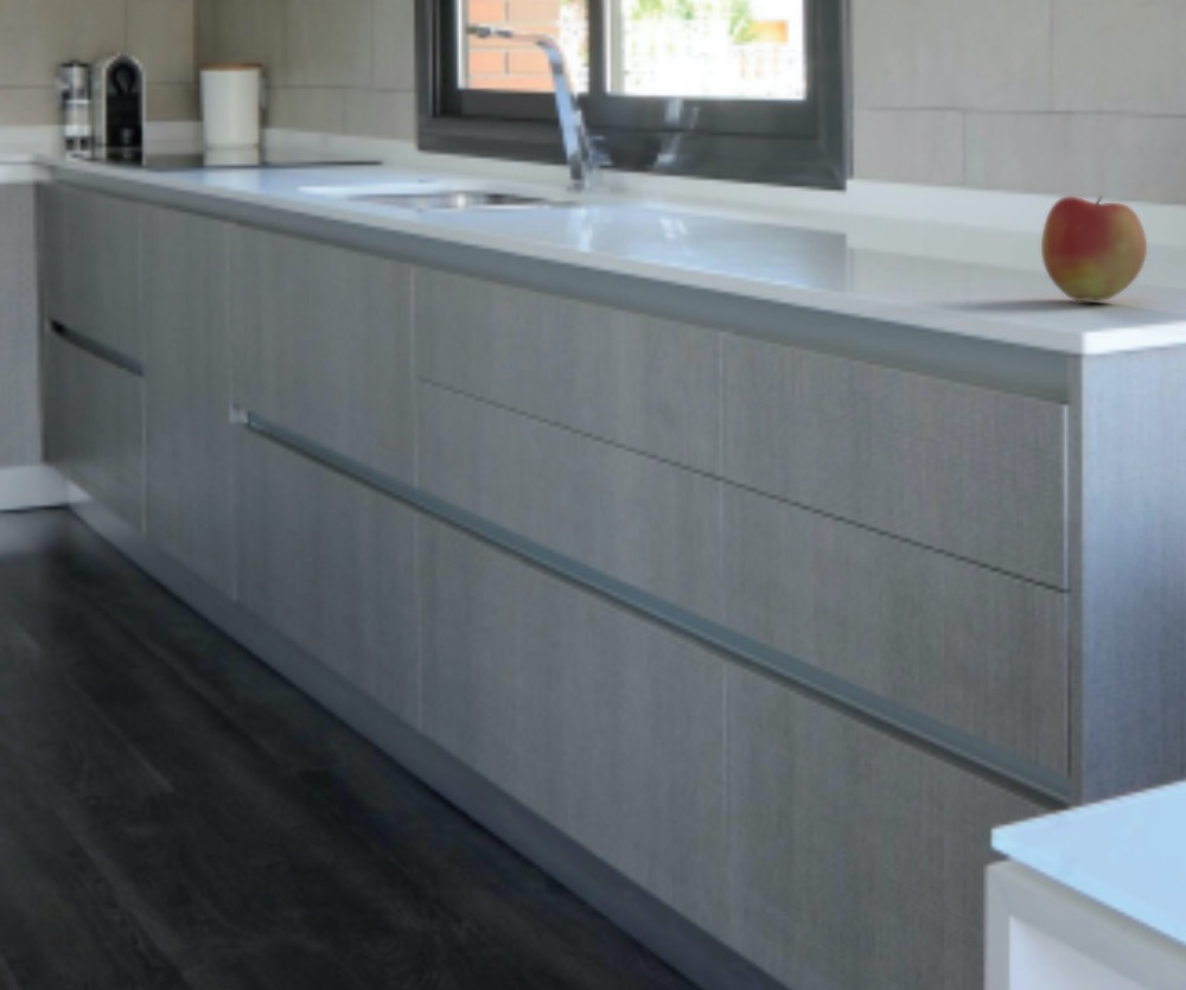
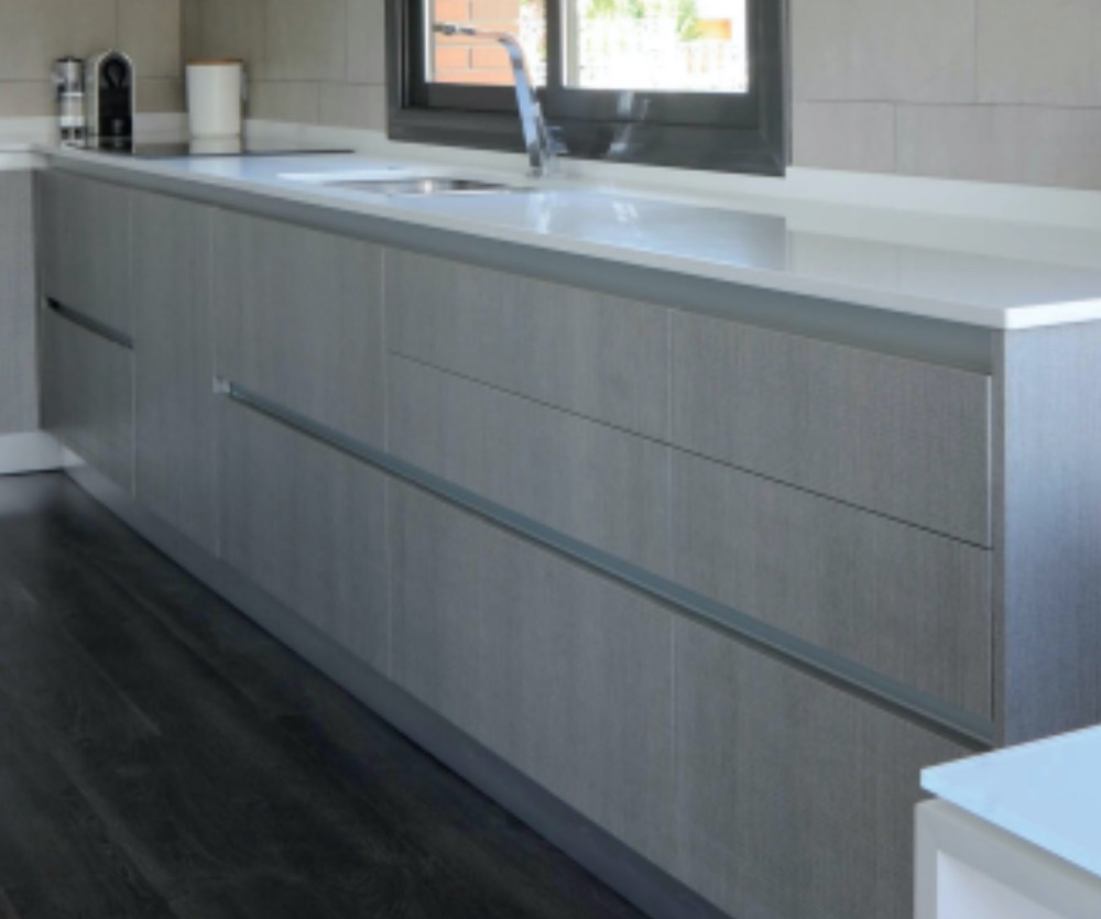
- apple [1040,194,1148,302]
